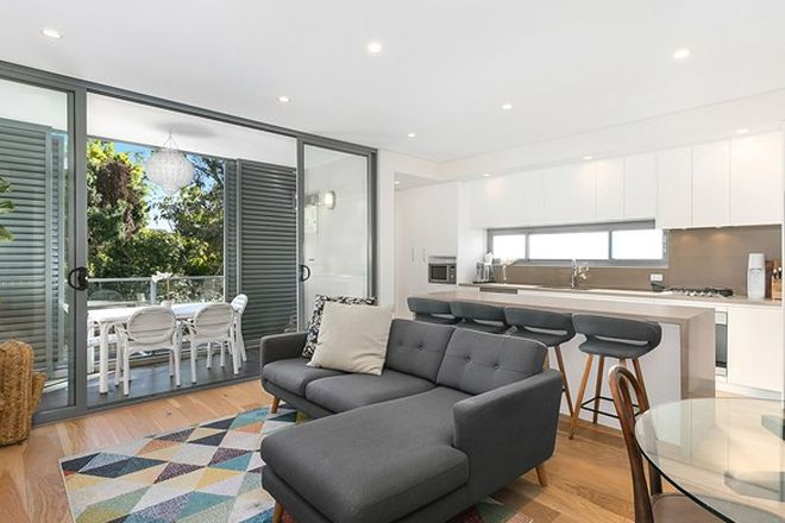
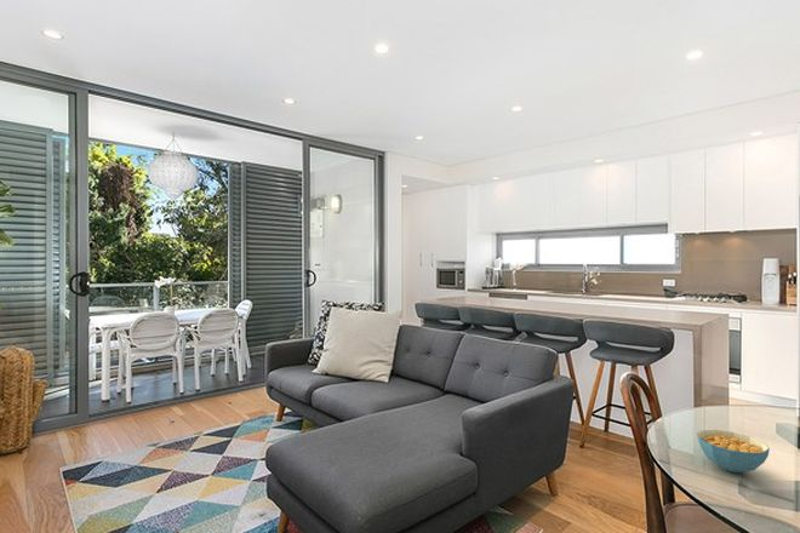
+ cereal bowl [696,429,771,474]
